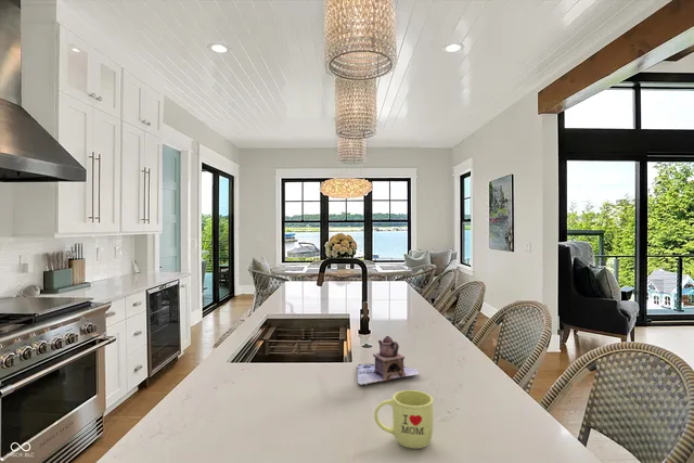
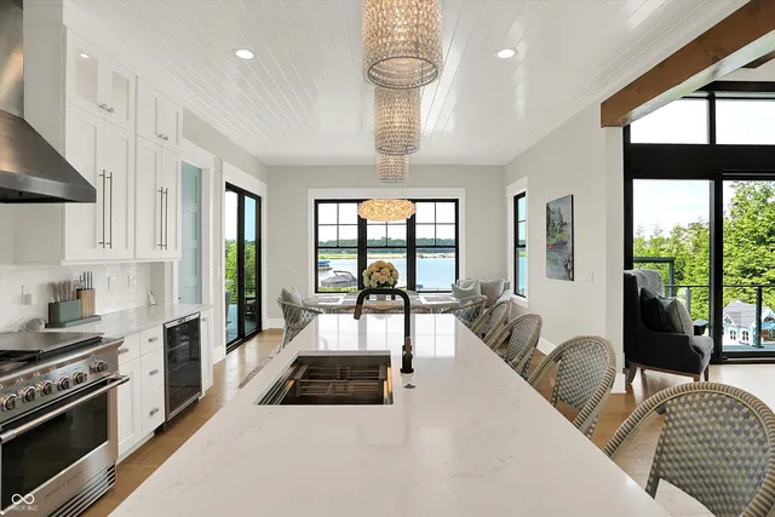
- teapot [357,335,420,387]
- mug [373,389,435,450]
